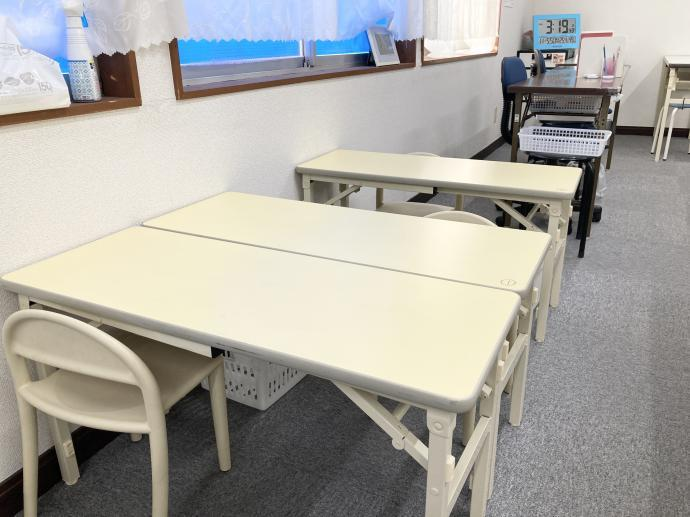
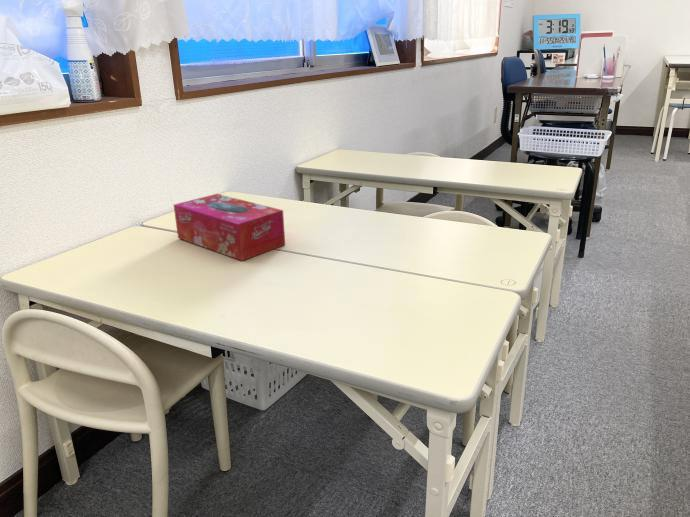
+ tissue box [173,193,286,262]
